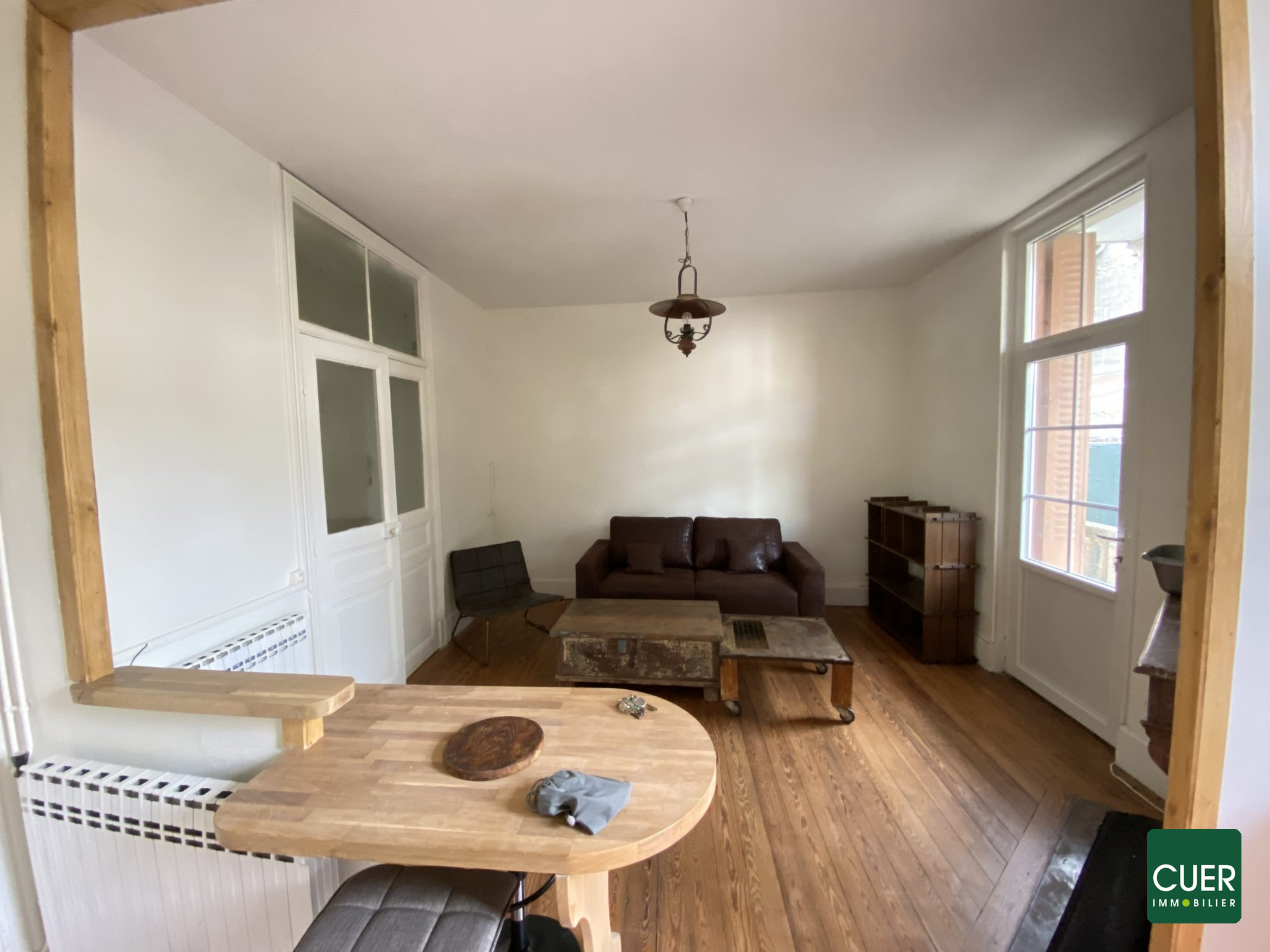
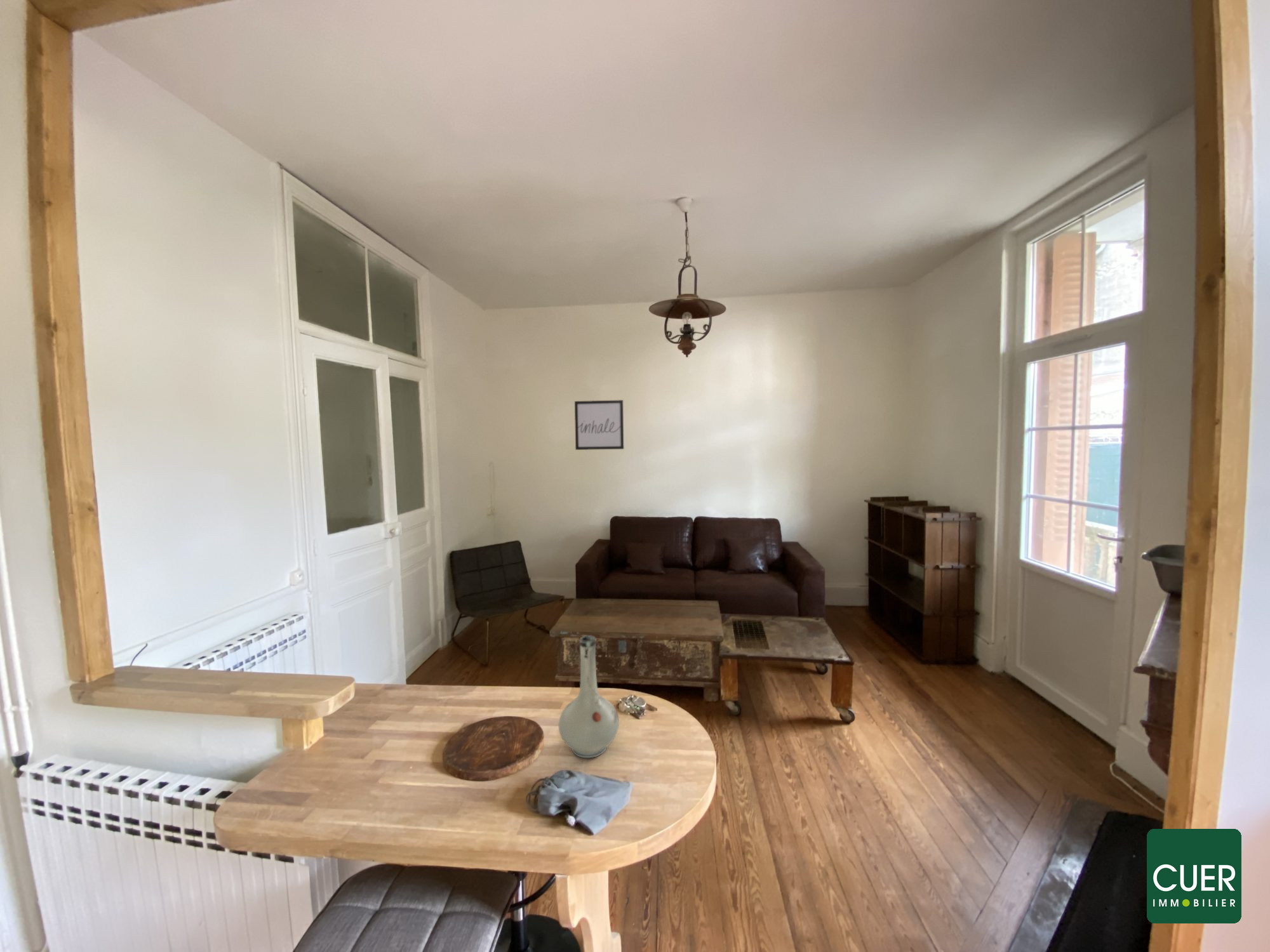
+ wall art [574,399,625,451]
+ vase [558,635,620,759]
